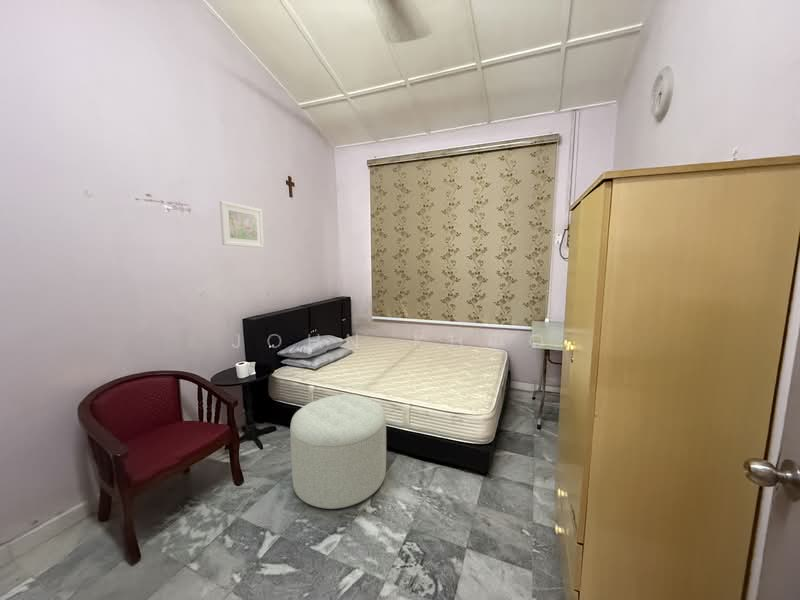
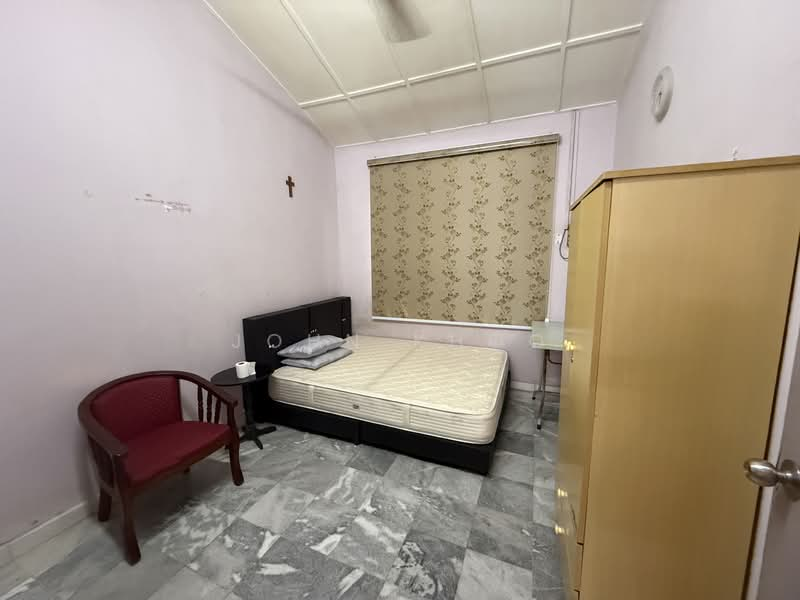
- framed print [219,200,265,249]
- ottoman [289,393,387,510]
